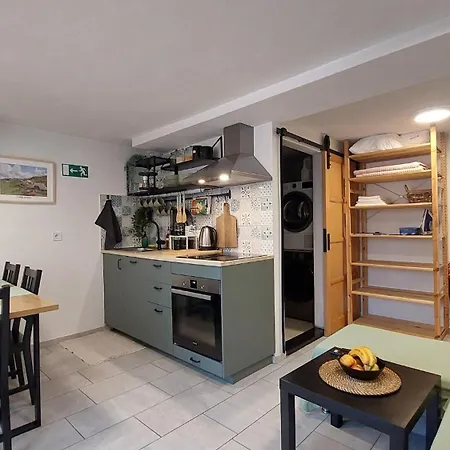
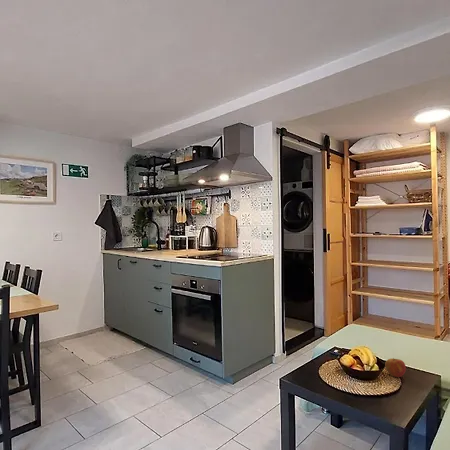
+ apple [384,357,407,378]
